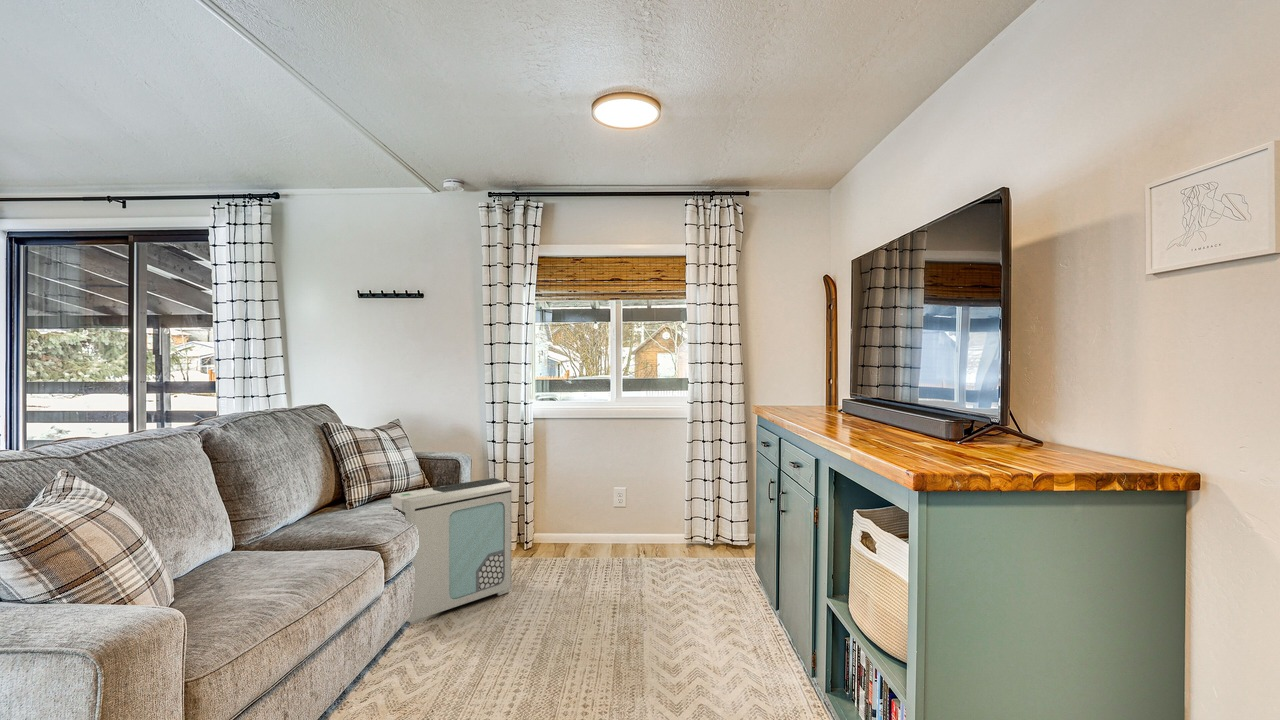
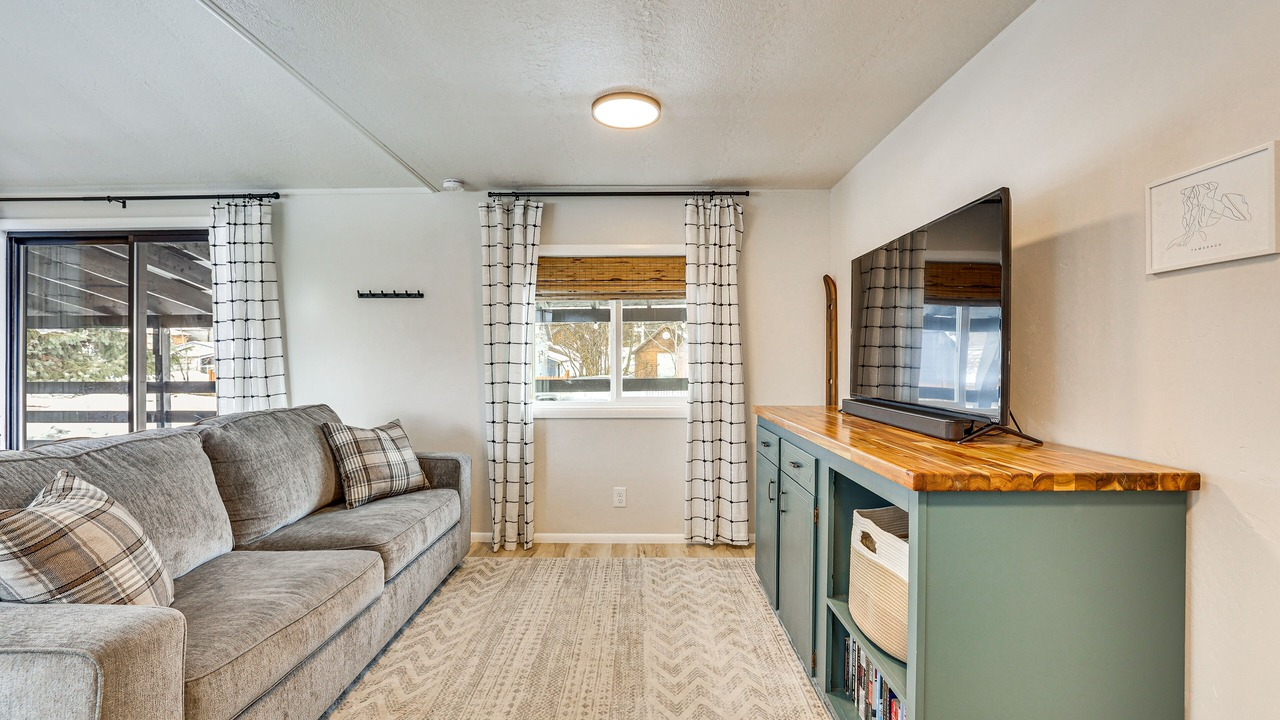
- air purifier [390,477,512,626]
